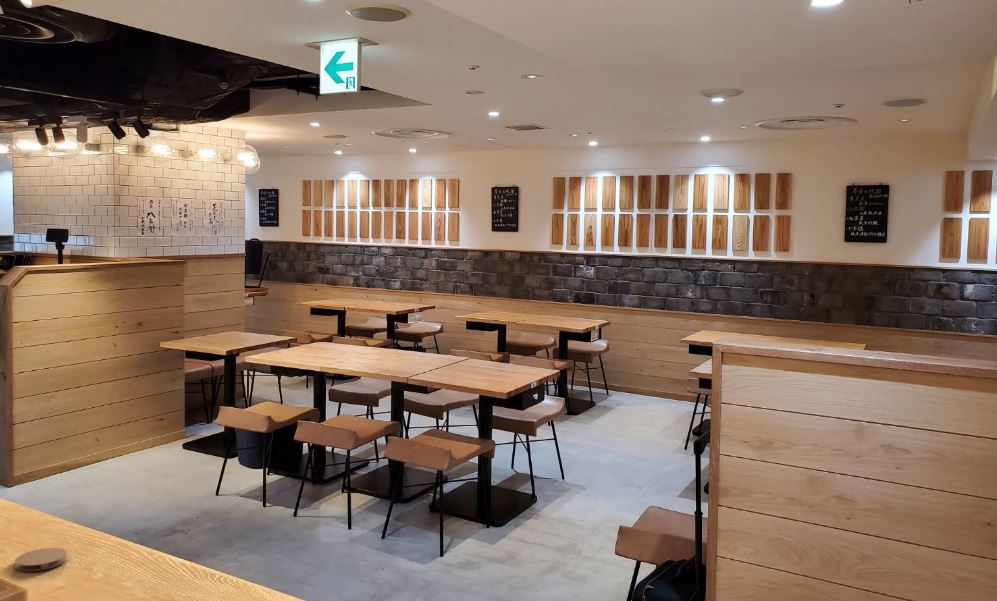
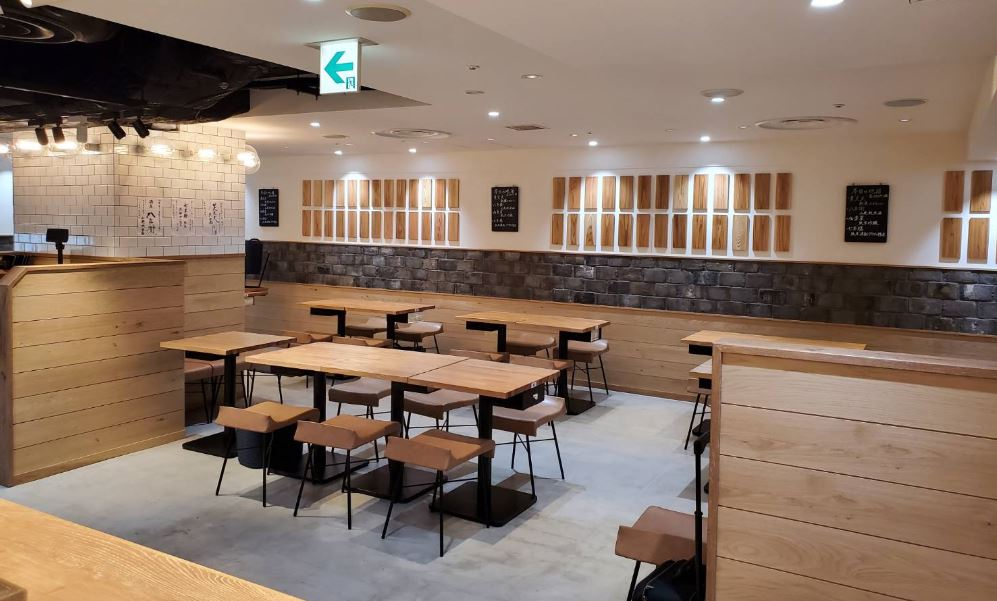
- coaster [14,547,68,572]
